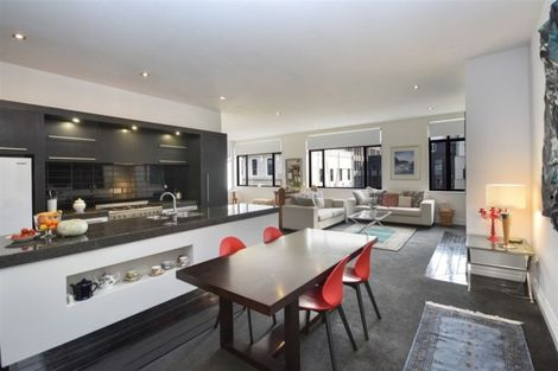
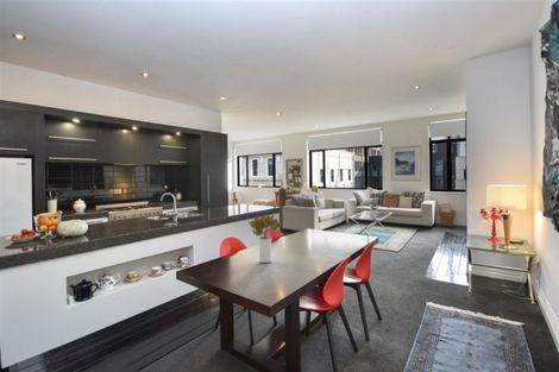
+ flower bouquet [247,213,283,264]
